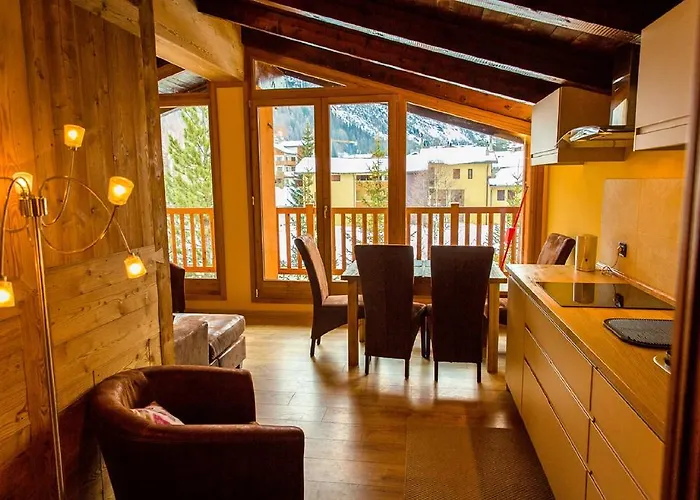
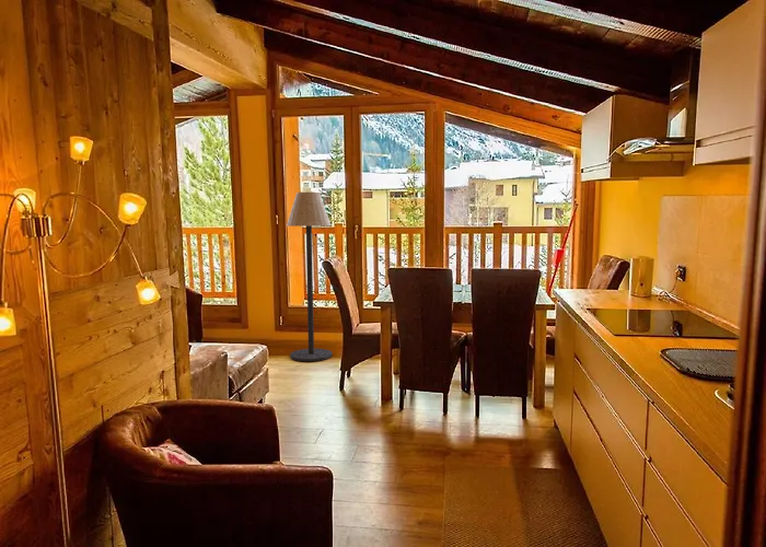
+ floor lamp [286,191,333,362]
